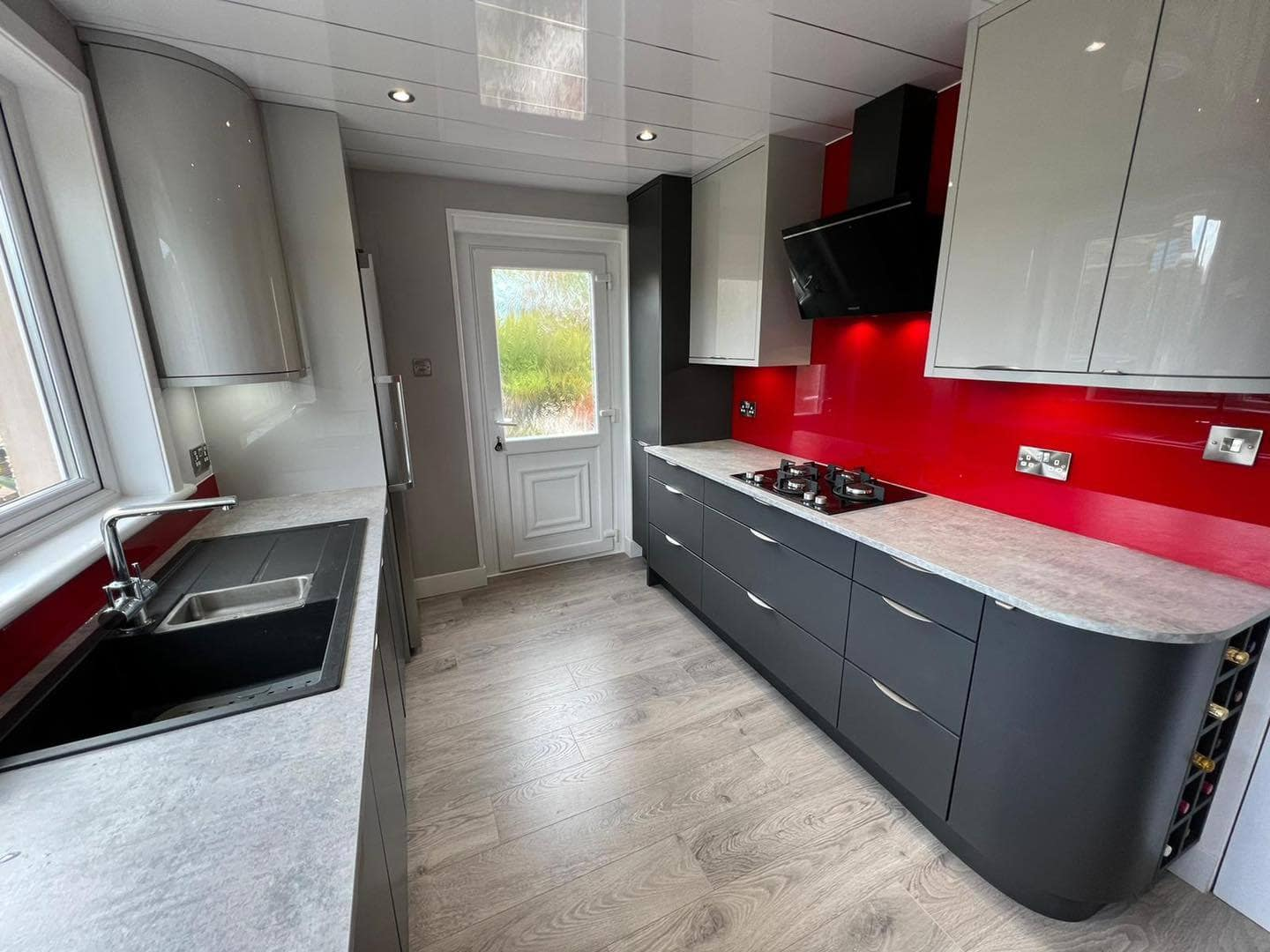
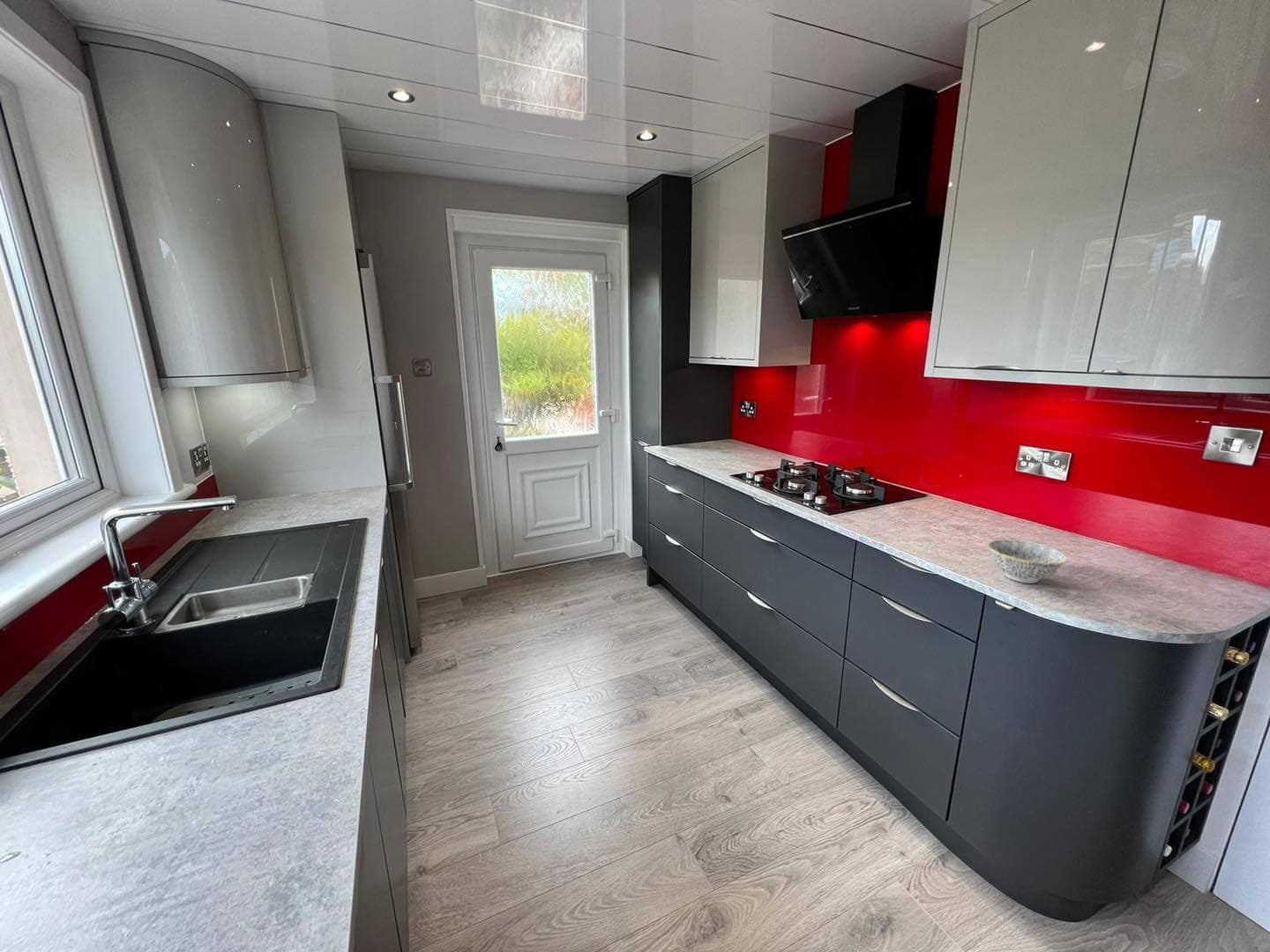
+ bowl [987,539,1067,584]
